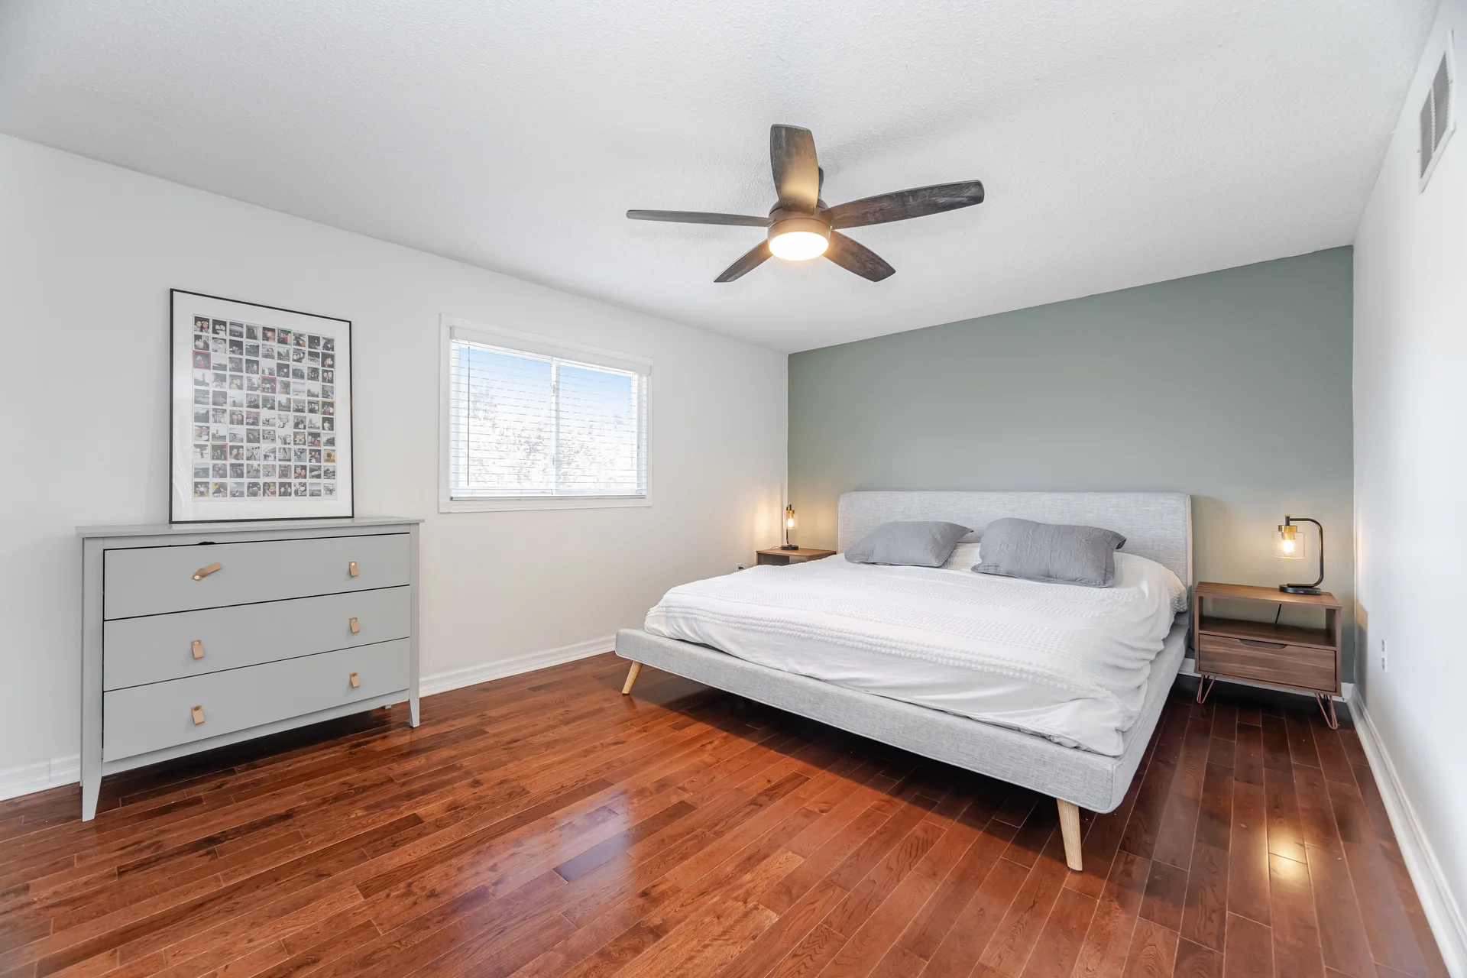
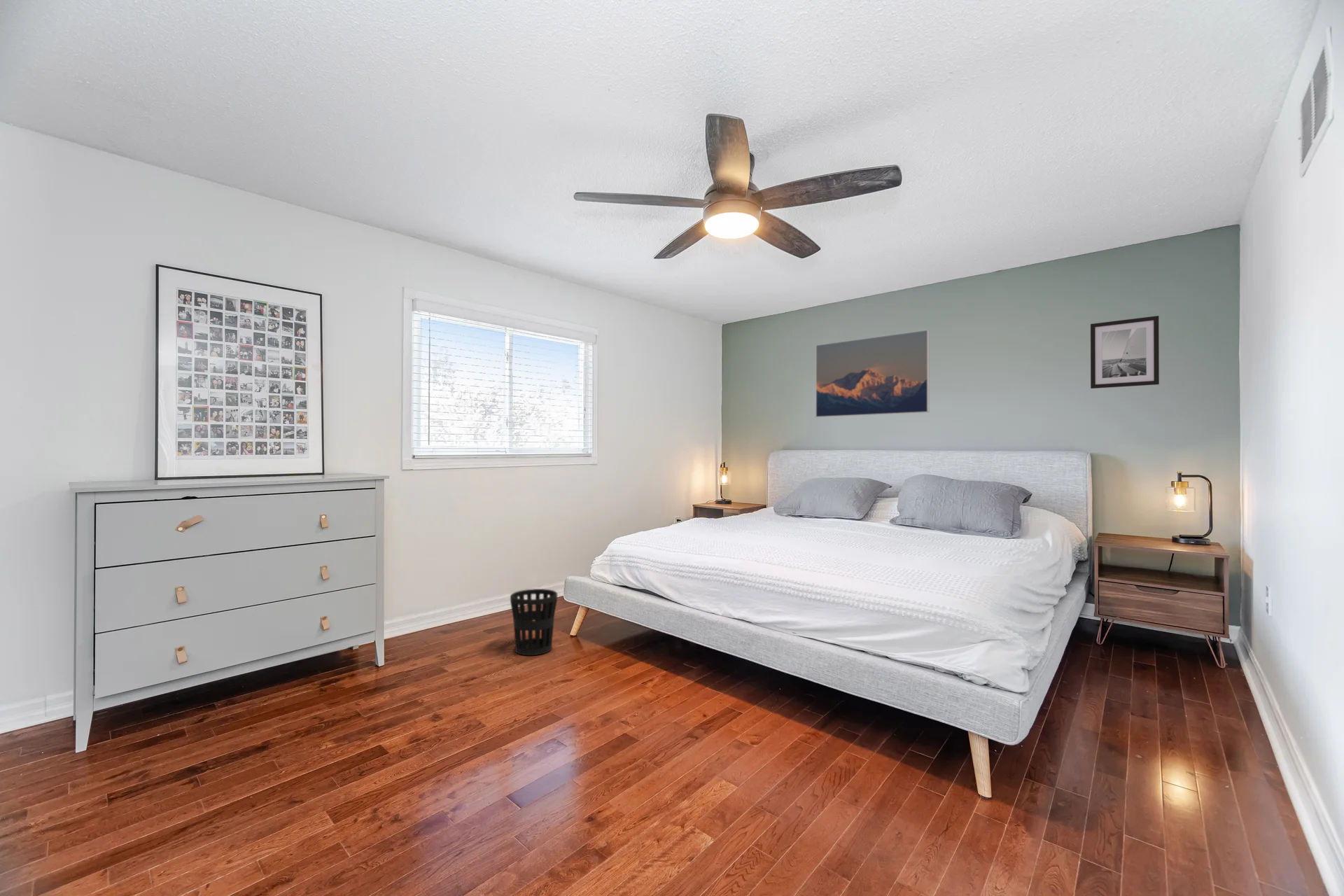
+ wall art [1090,315,1160,389]
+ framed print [815,329,930,418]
+ wastebasket [510,588,558,656]
